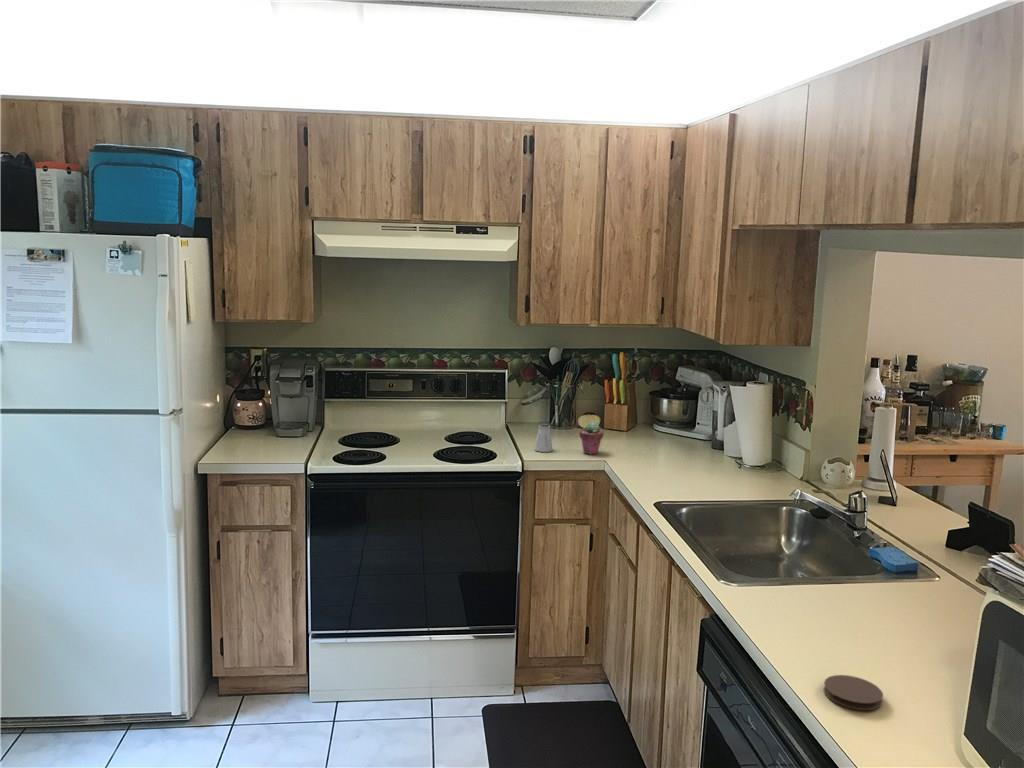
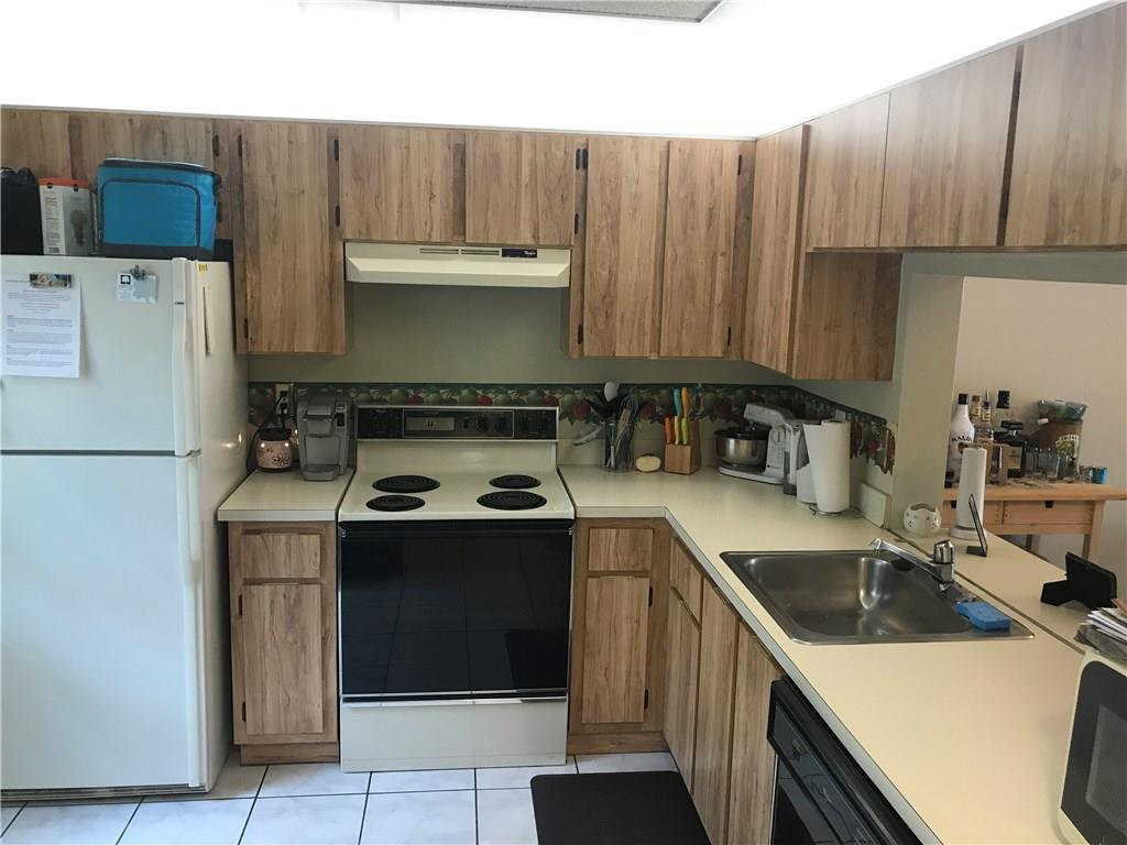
- saltshaker [533,422,554,453]
- coaster [823,674,884,711]
- potted succulent [578,421,604,455]
